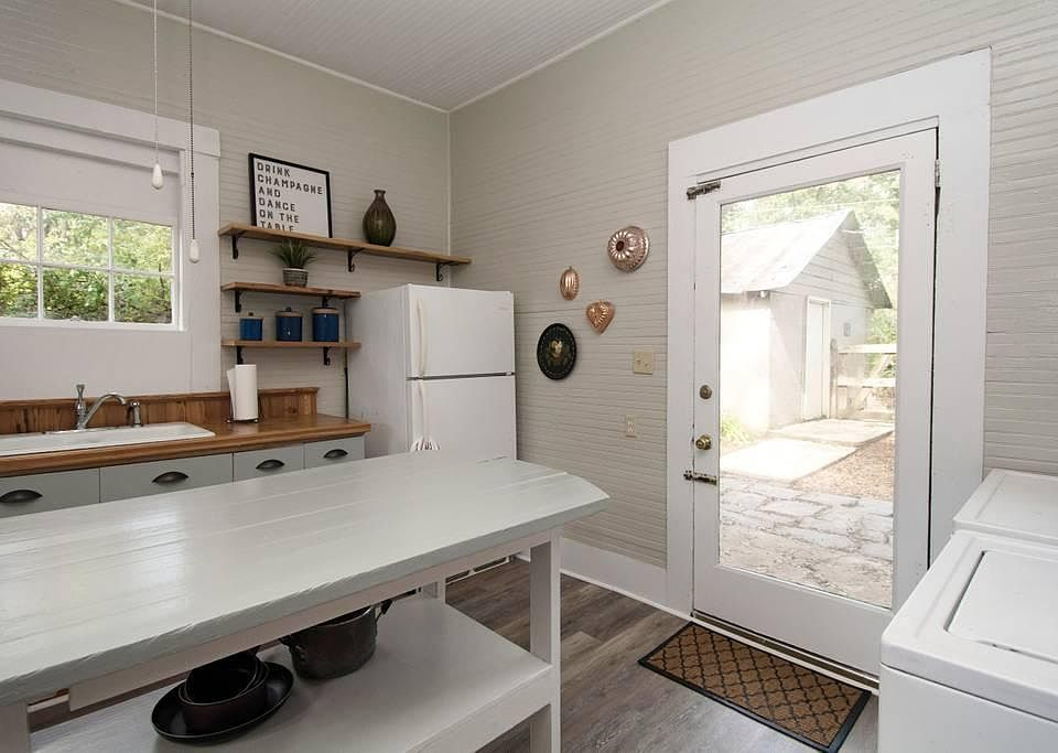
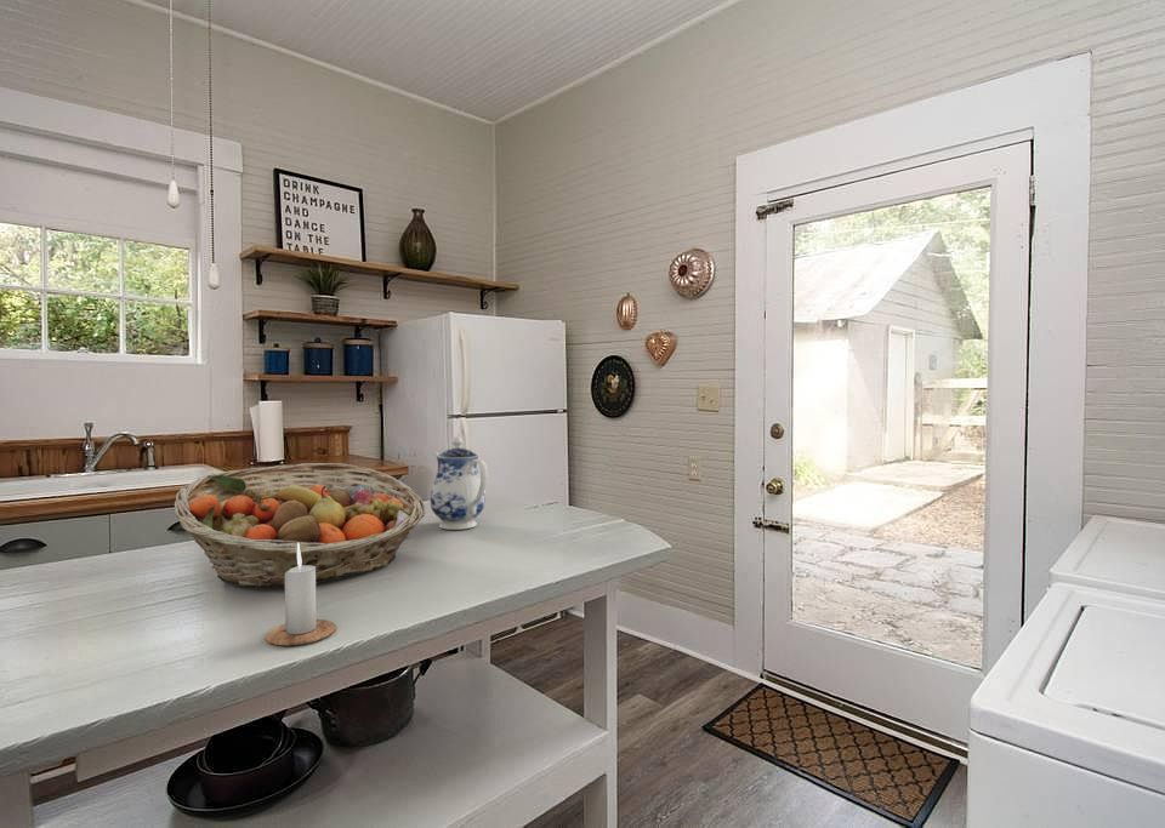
+ candle [265,543,337,646]
+ teapot [430,435,489,531]
+ fruit basket [174,462,426,589]
